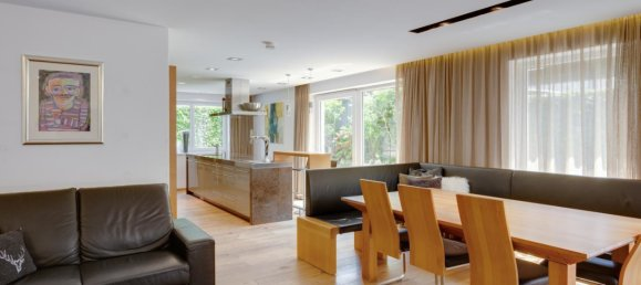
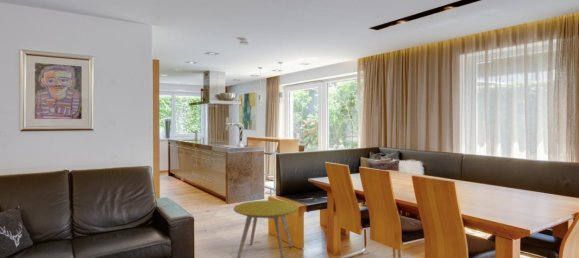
+ side table [233,200,299,258]
